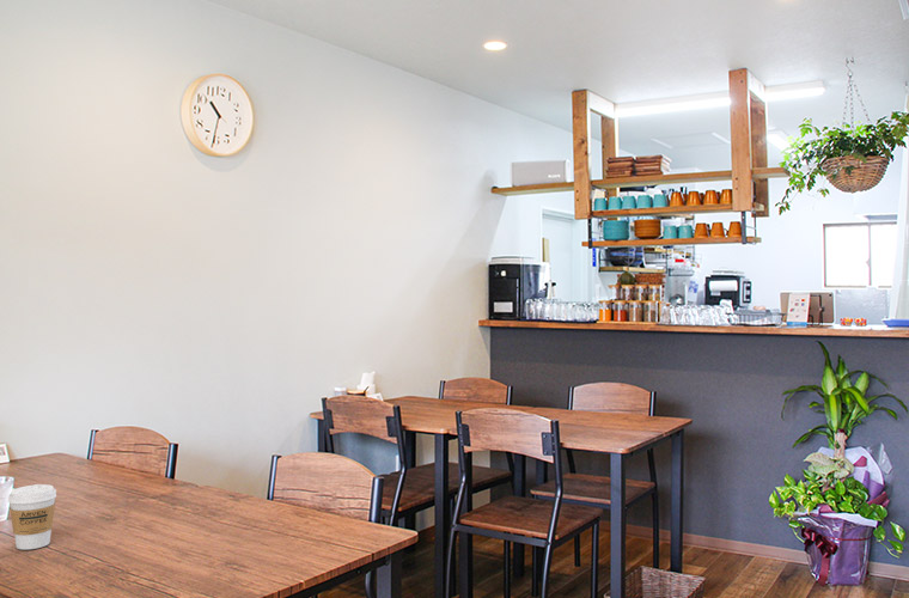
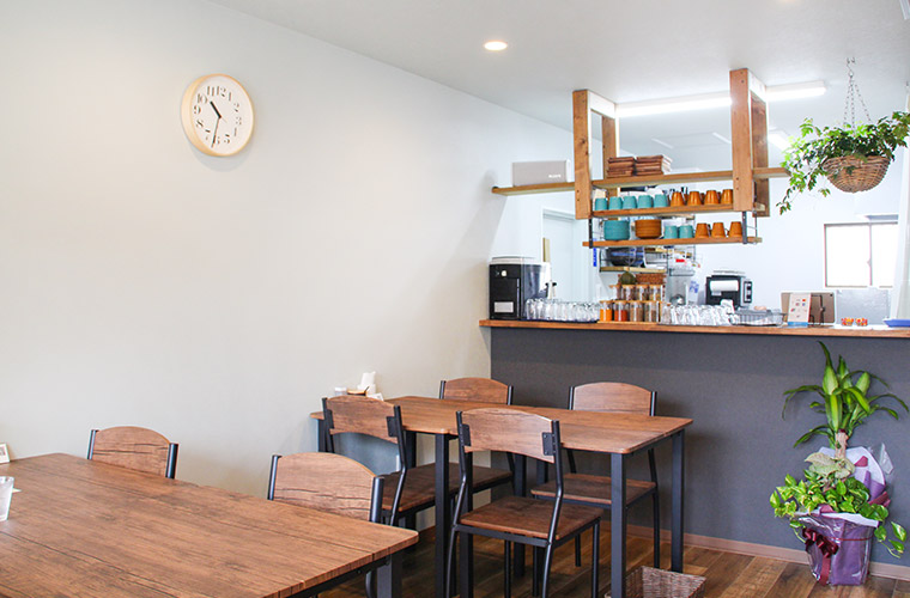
- coffee cup [7,483,57,551]
